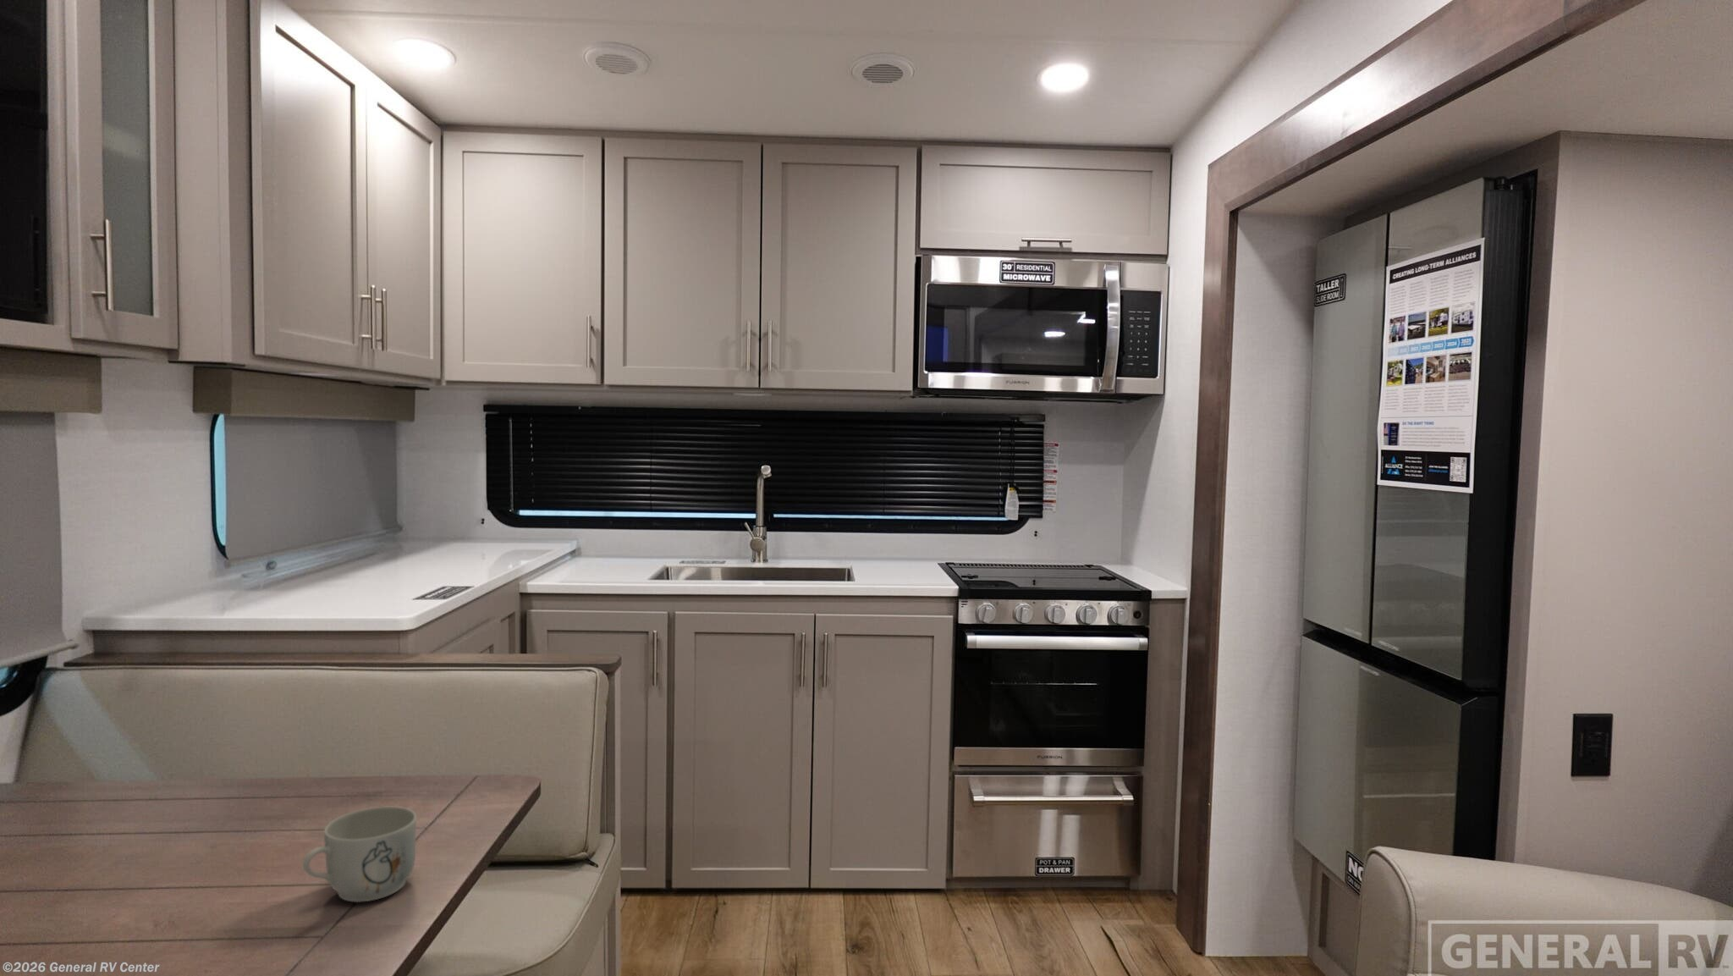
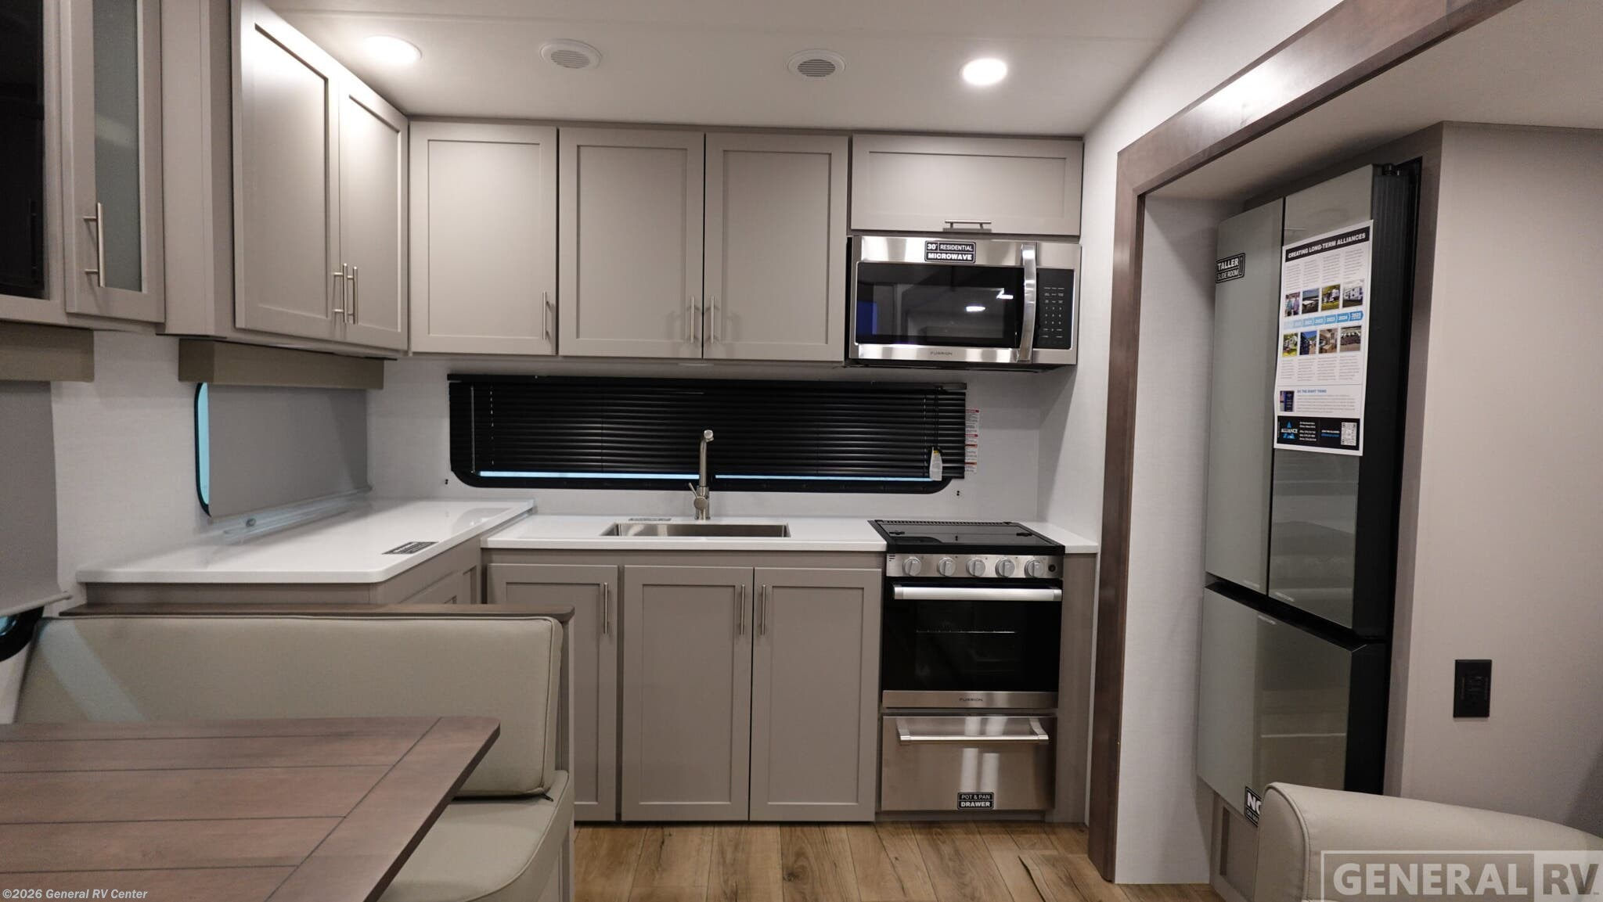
- mug [302,806,417,903]
